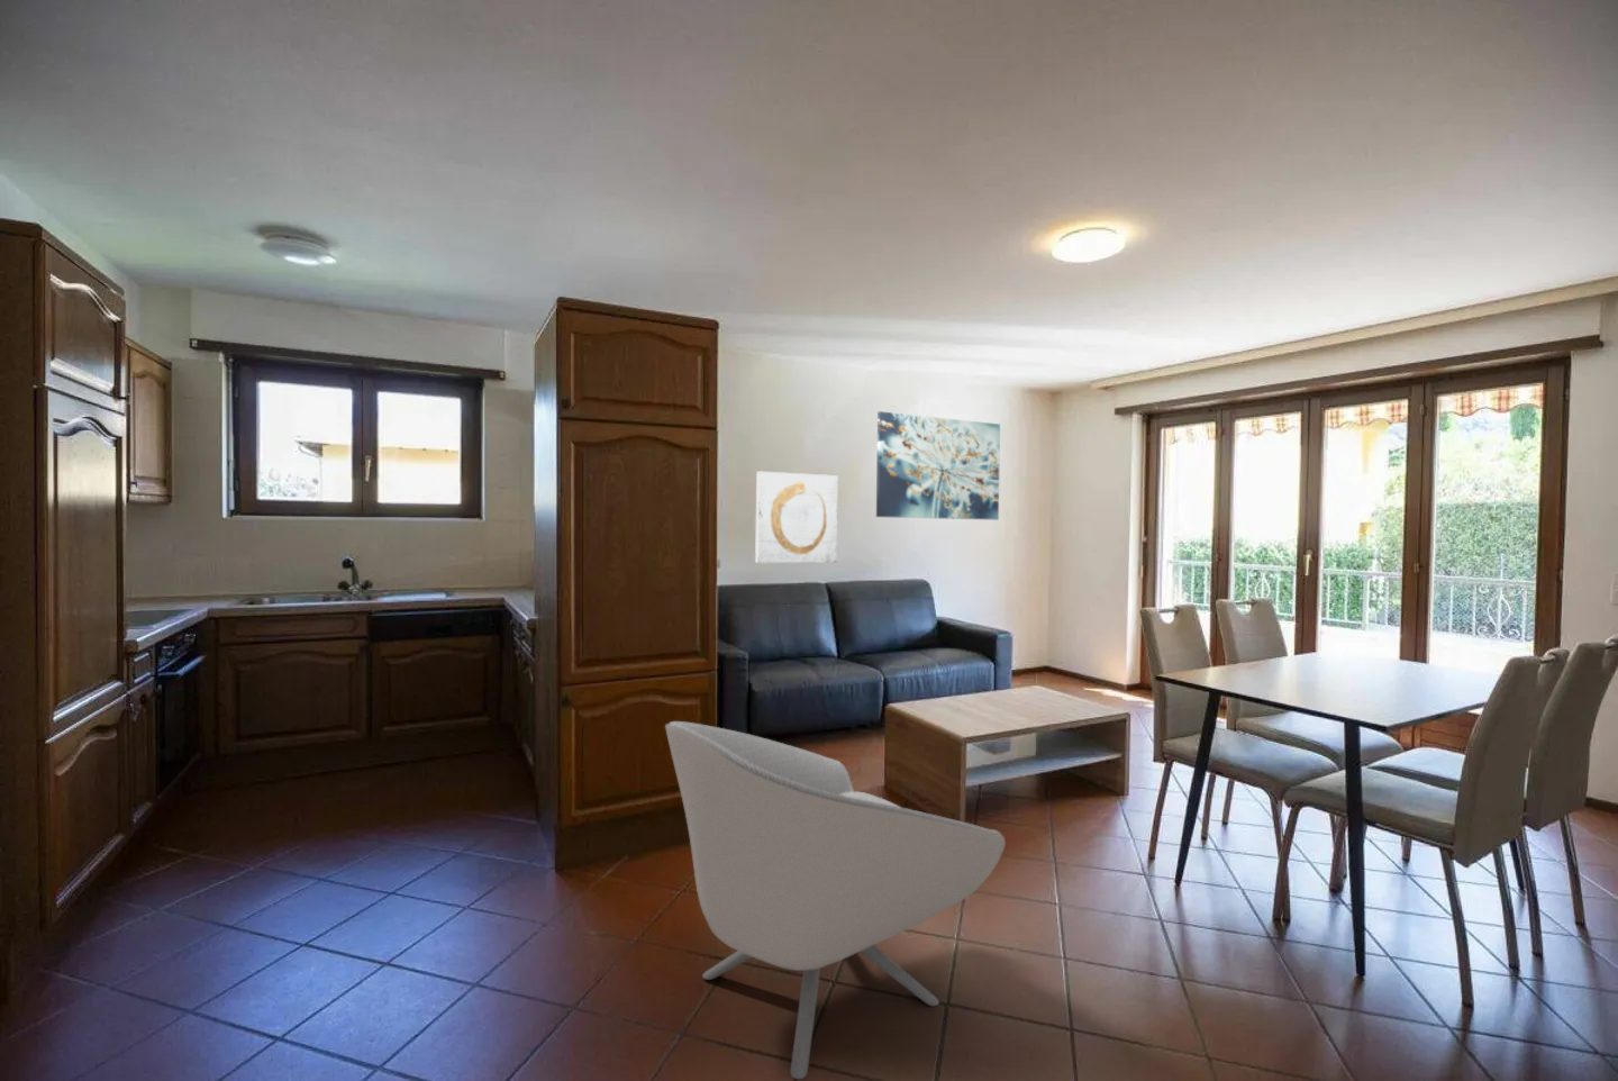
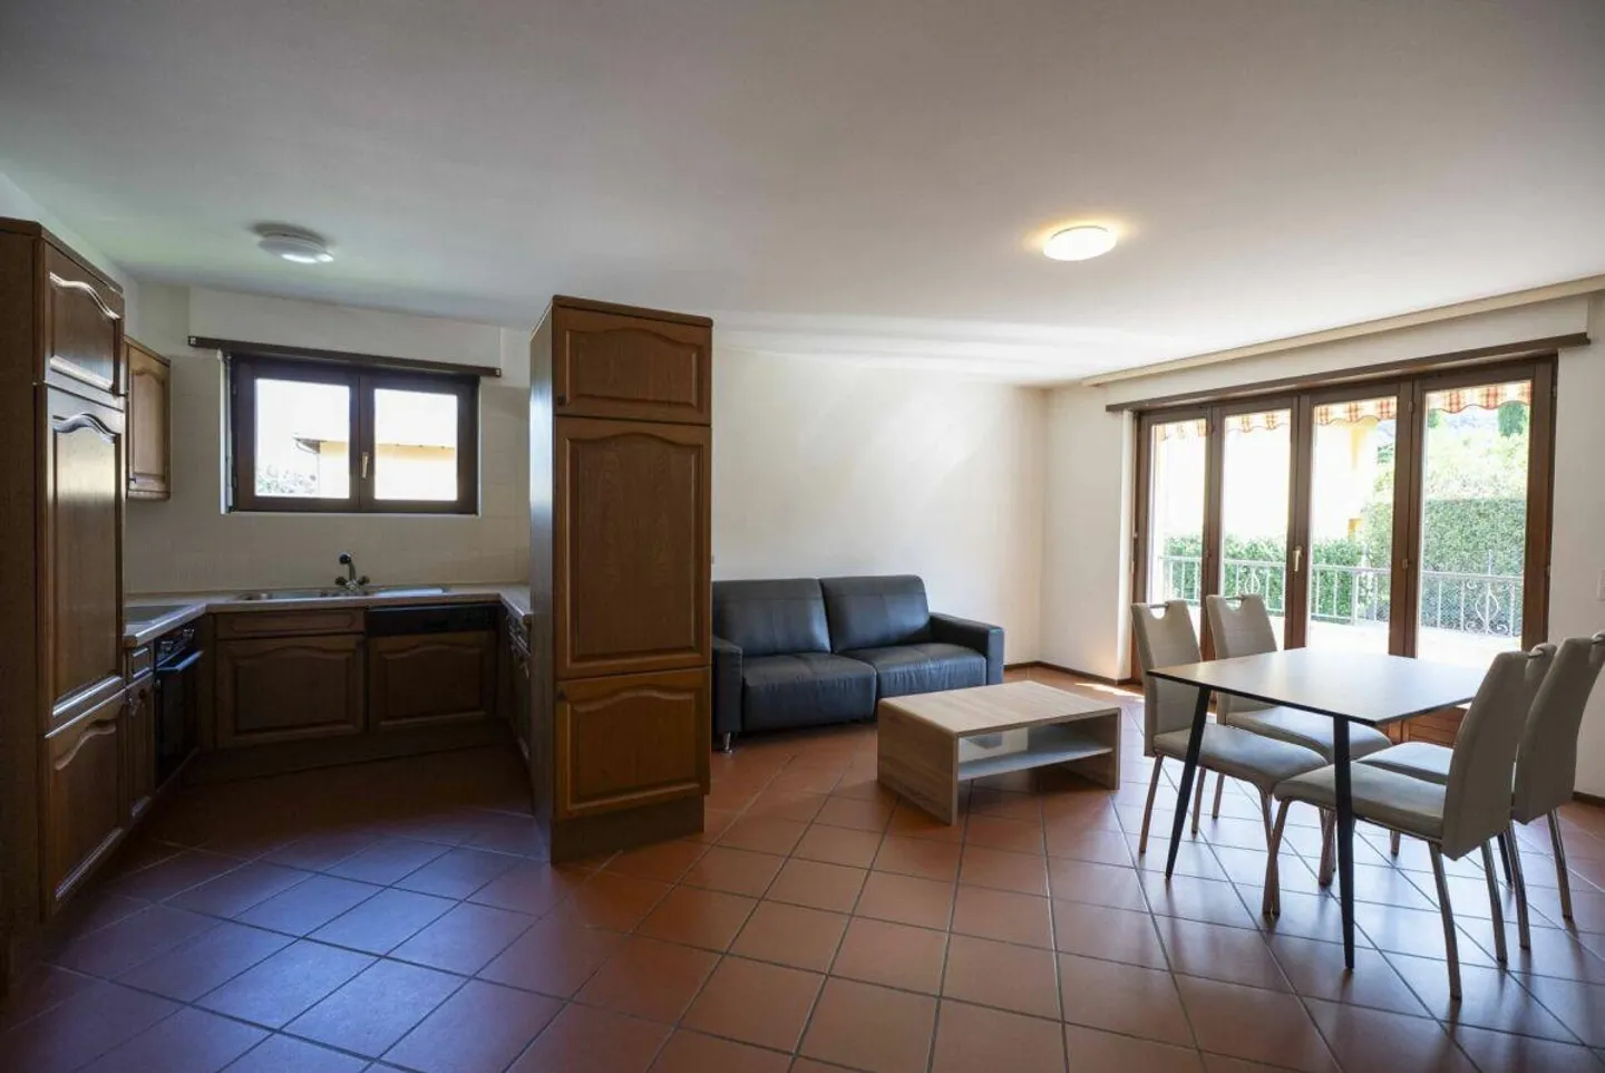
- wall art [754,471,840,565]
- armchair [664,720,1006,1080]
- wall art [875,410,1001,521]
